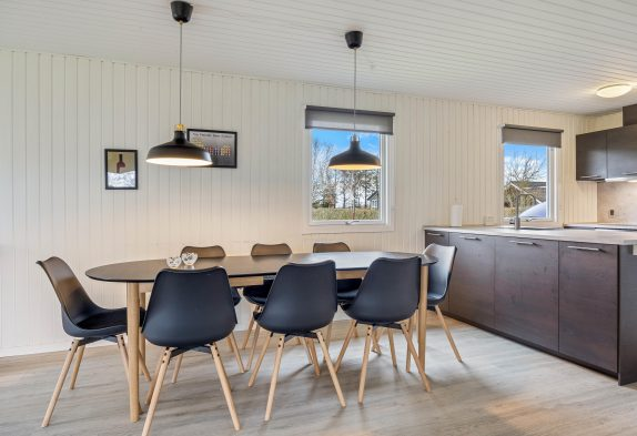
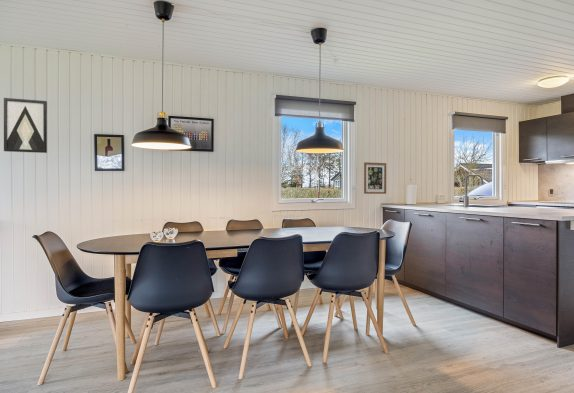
+ wall art [363,161,387,195]
+ wall art [3,97,48,154]
